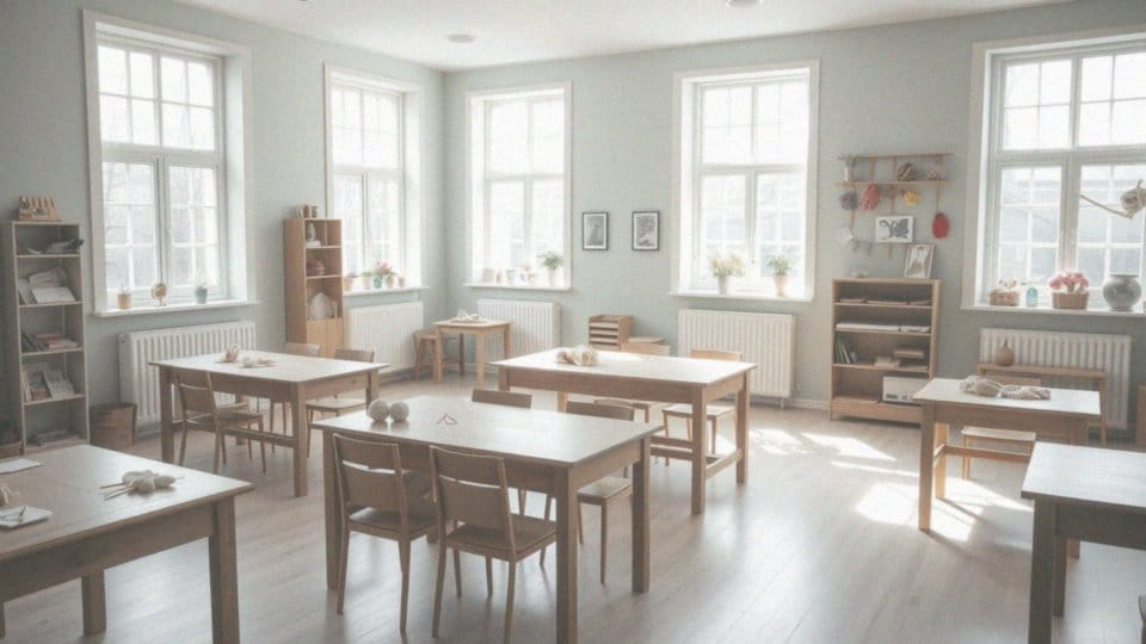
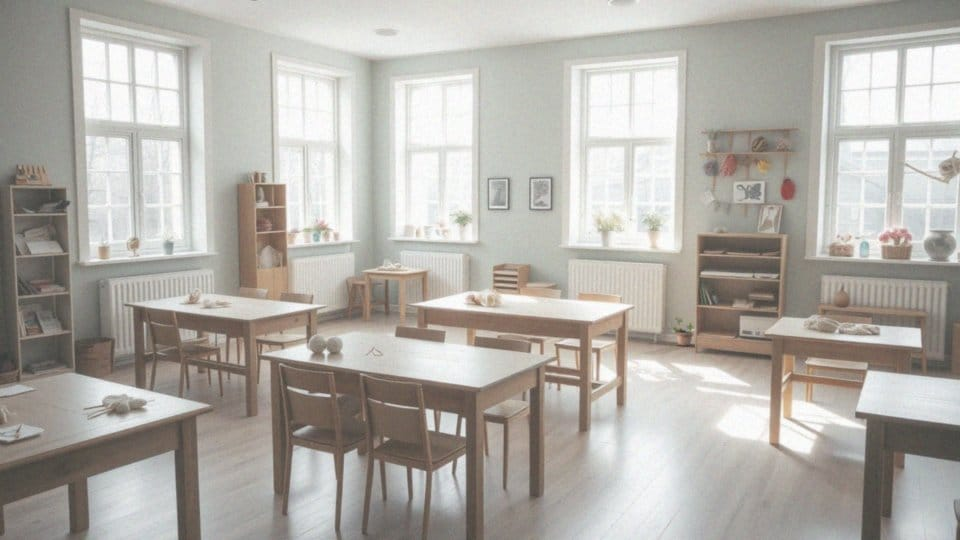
+ potted plant [671,314,696,347]
